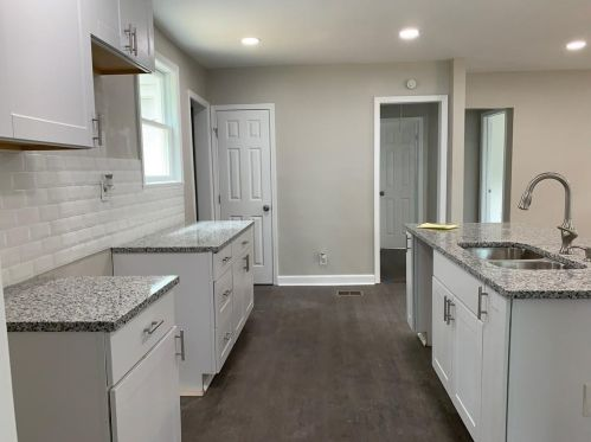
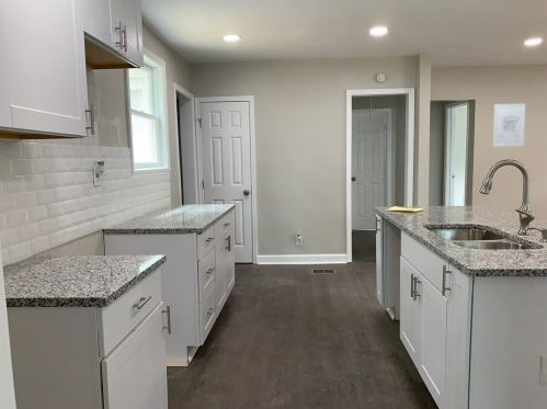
+ wall art [492,103,527,148]
